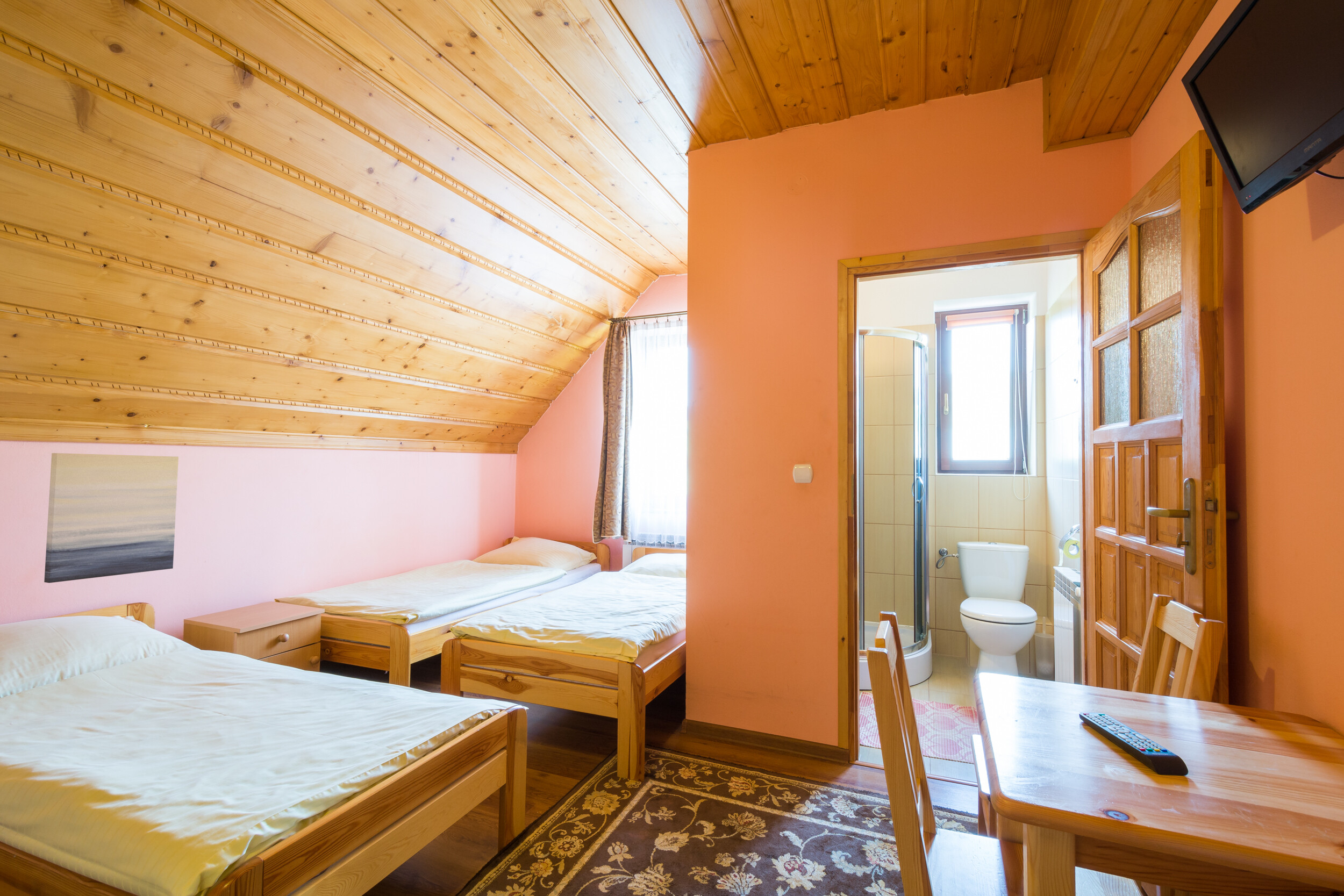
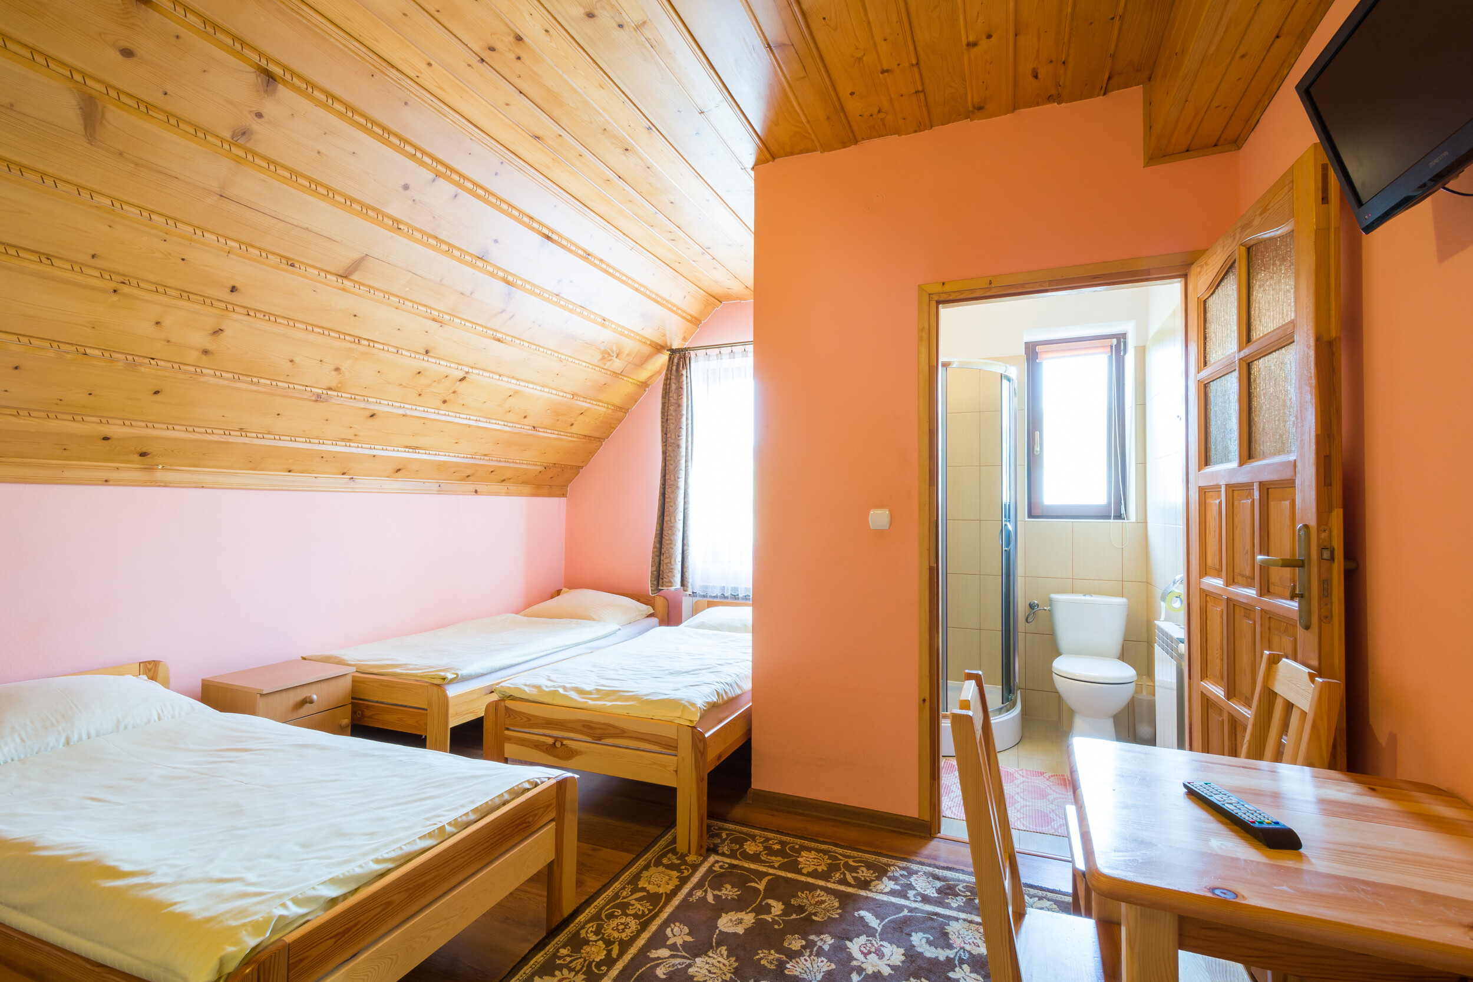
- wall art [44,453,179,583]
